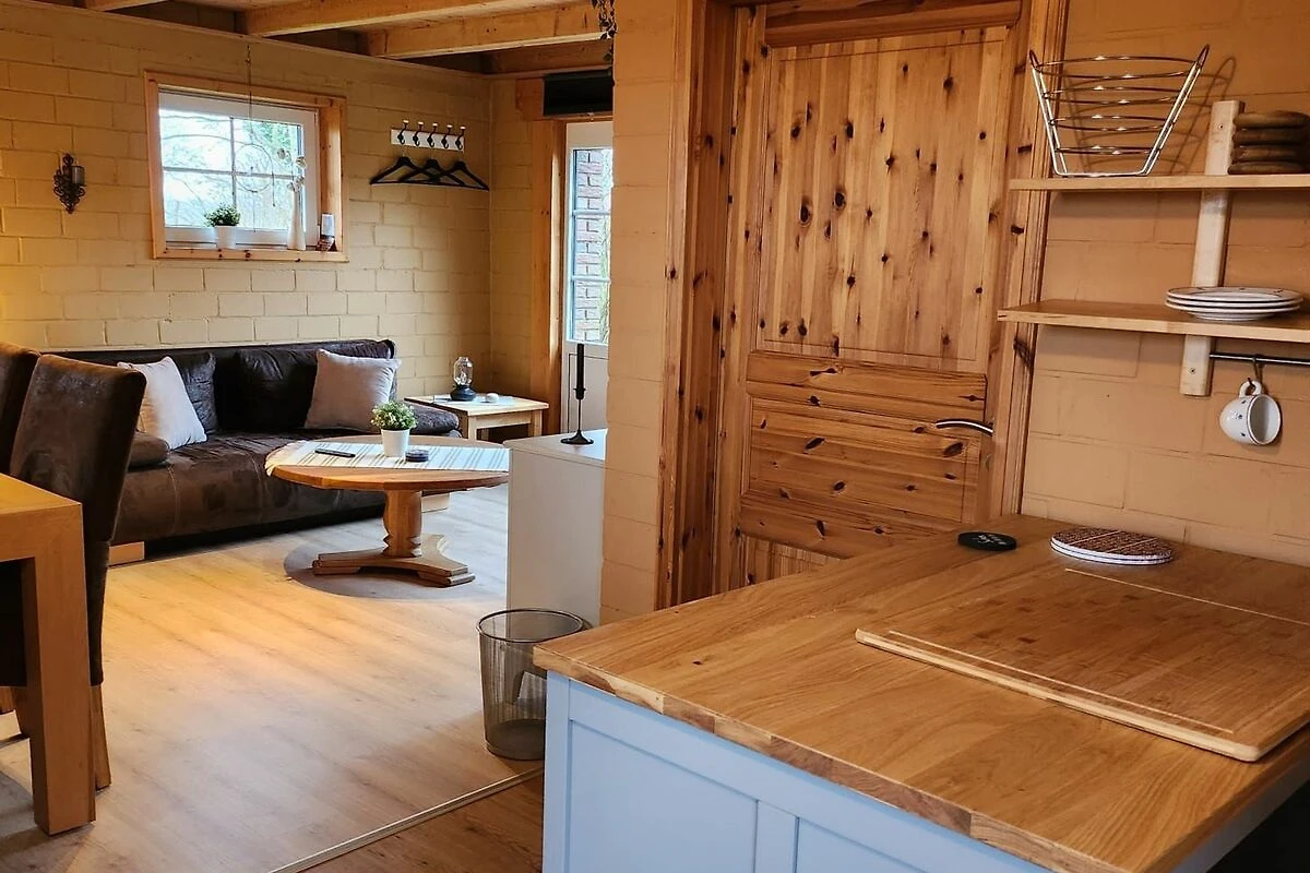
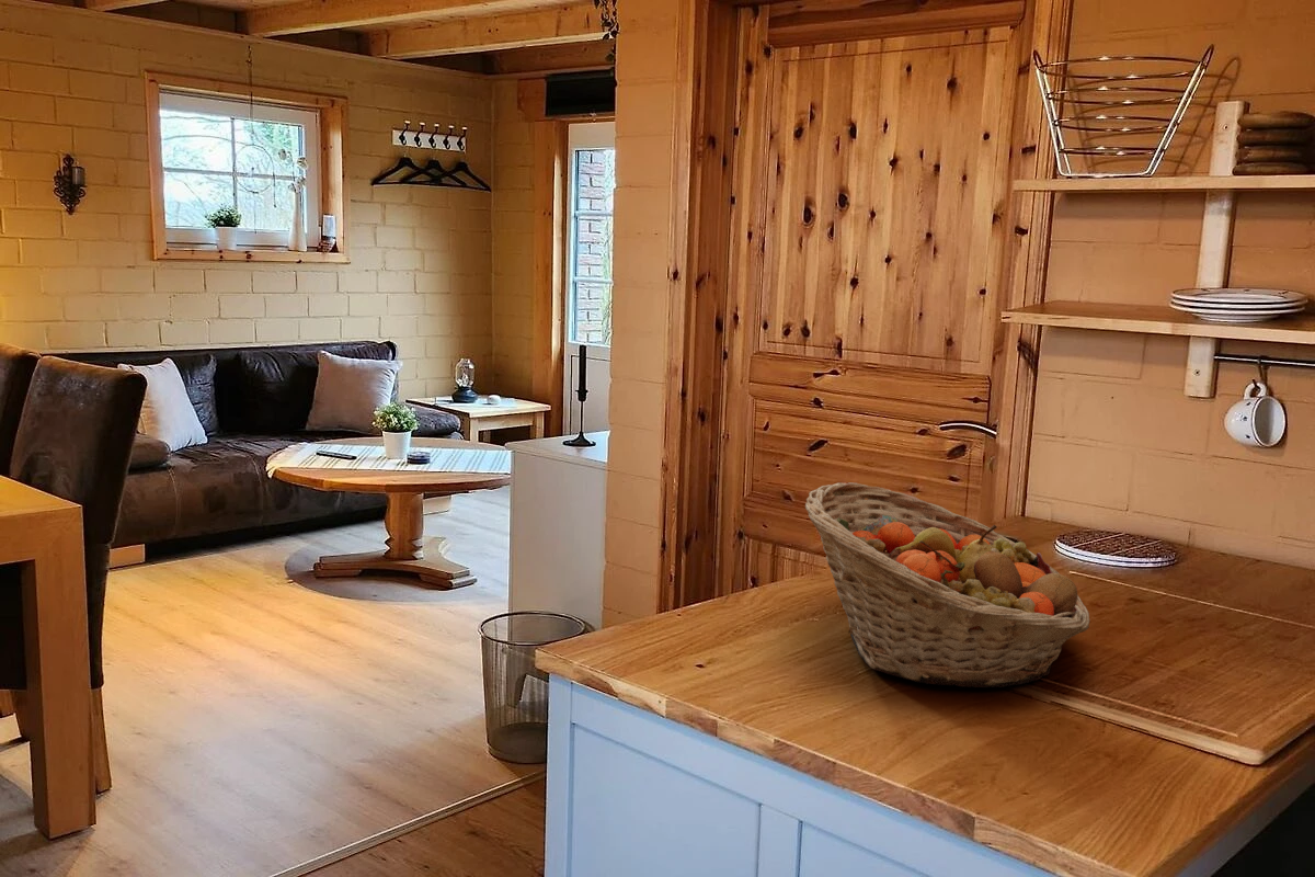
+ fruit basket [804,481,1091,688]
